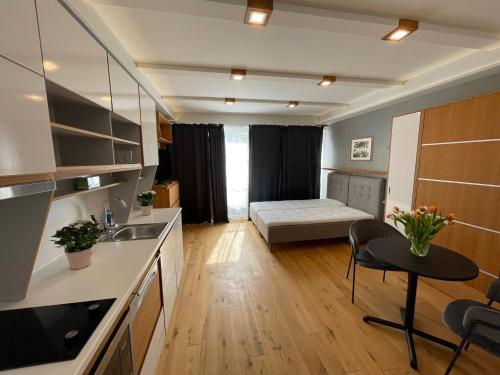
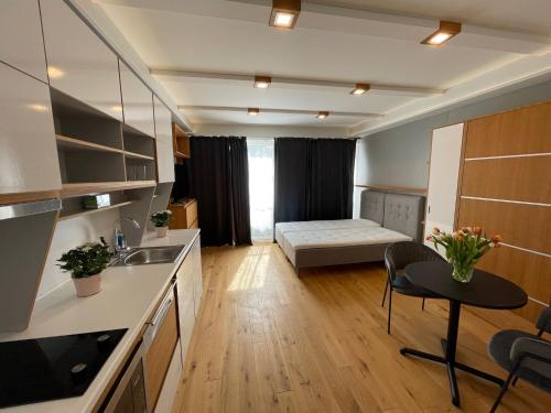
- wall art [349,135,375,162]
